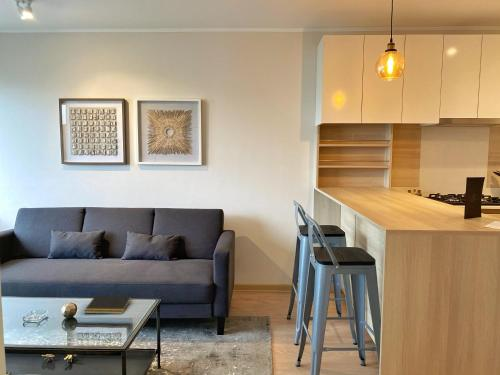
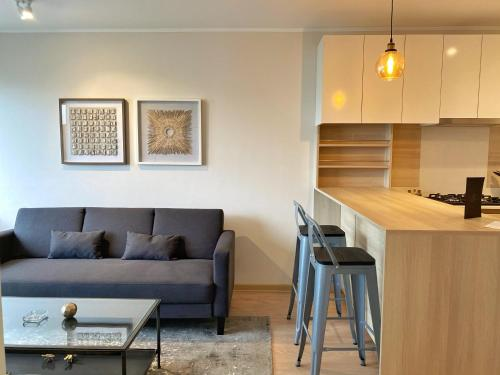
- notepad [83,294,132,315]
